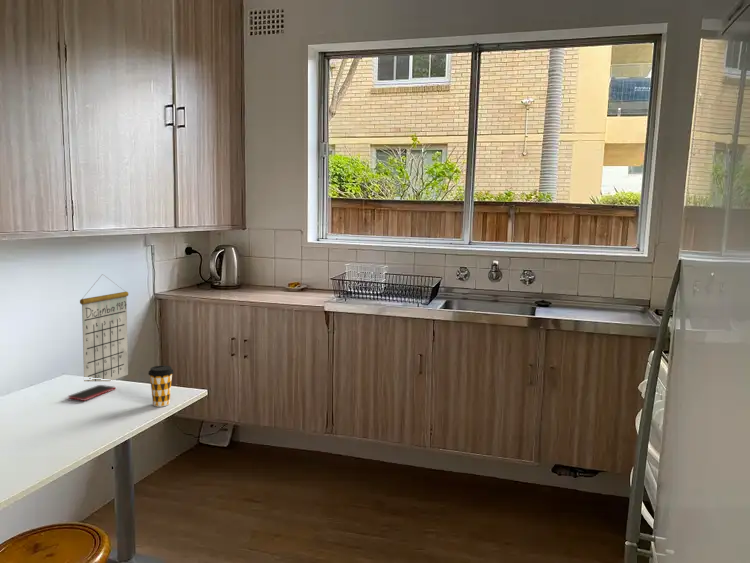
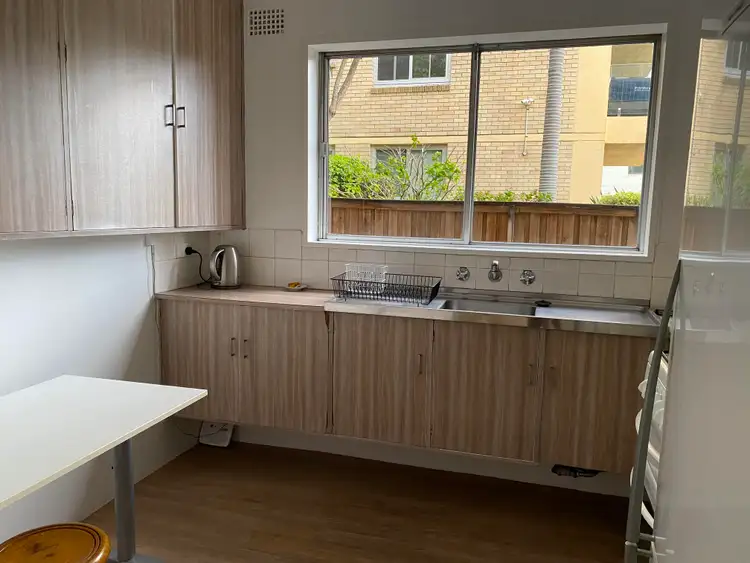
- coffee cup [147,365,175,408]
- calendar [79,274,129,383]
- smartphone [67,384,117,402]
